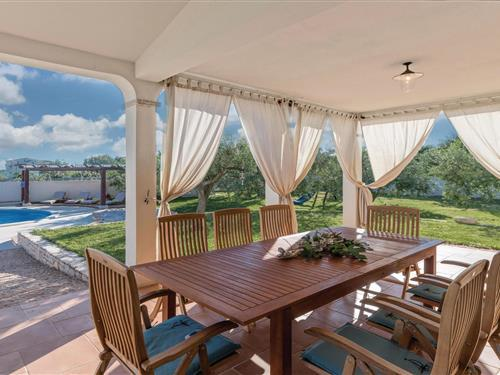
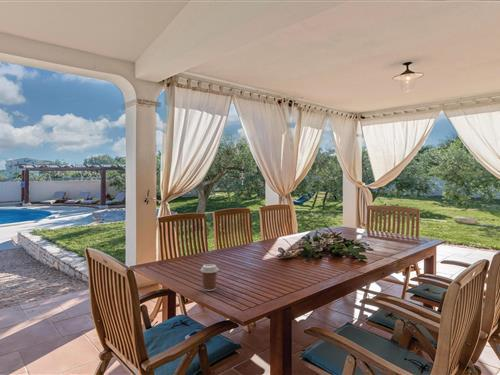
+ coffee cup [200,263,219,292]
